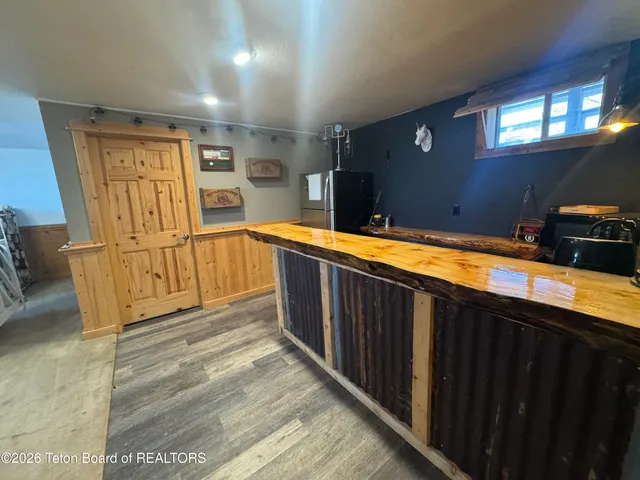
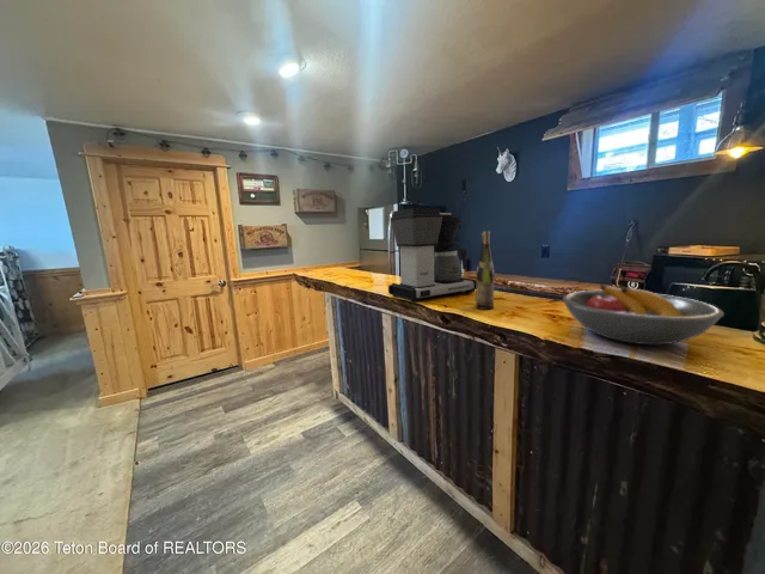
+ fruit bowl [562,283,726,346]
+ coffee maker [387,207,477,304]
+ wine bottle [475,230,496,311]
